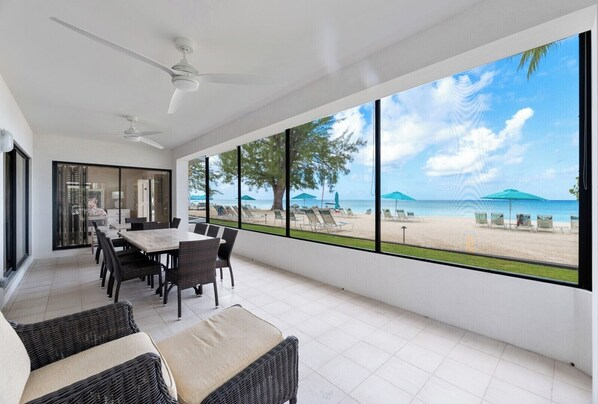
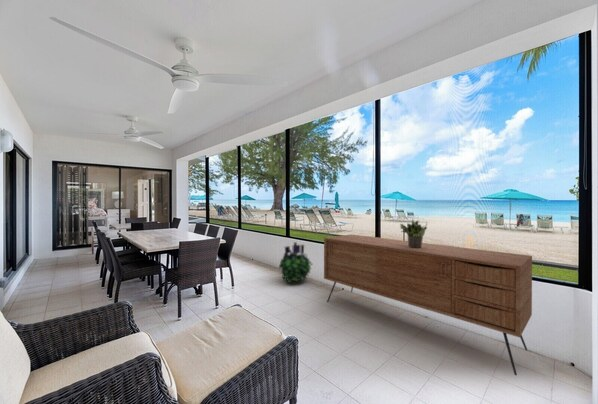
+ sideboard [323,233,533,376]
+ decorative plant [278,241,313,285]
+ potted plant [398,219,428,248]
